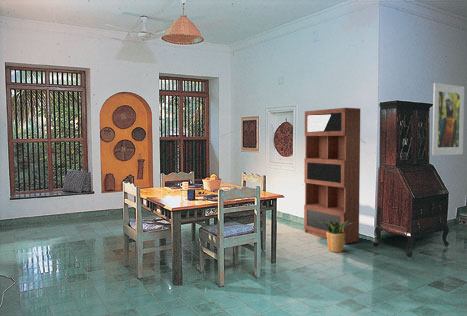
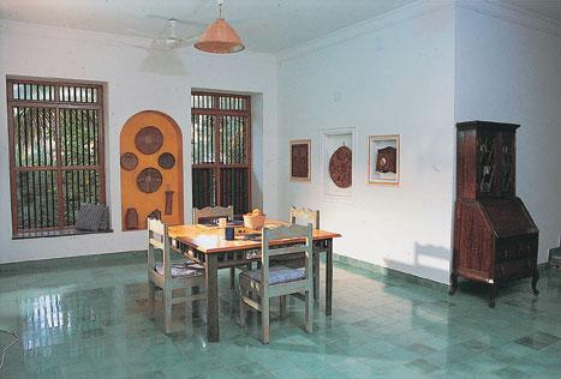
- bookcase [303,107,361,245]
- potted plant [321,220,351,253]
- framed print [431,82,465,156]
